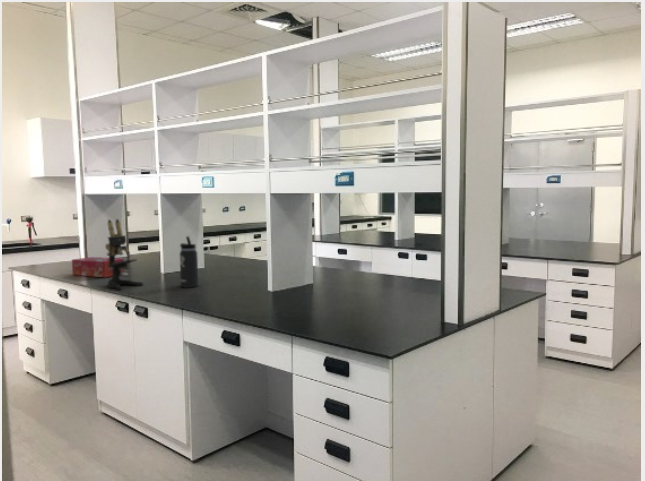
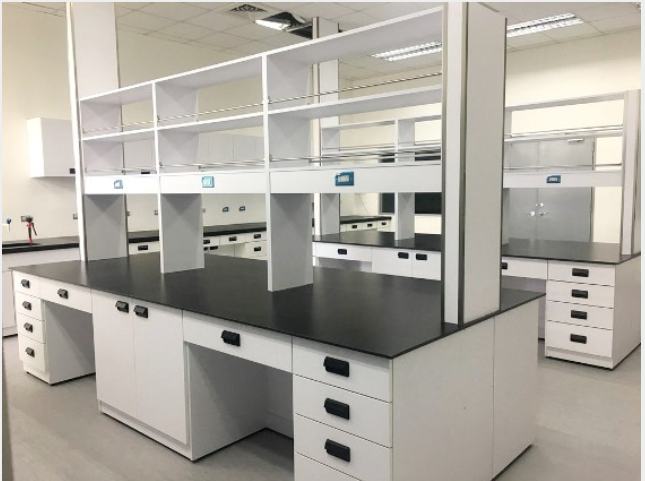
- thermos bottle [179,235,199,288]
- tissue box [71,256,125,278]
- microscope [104,218,144,291]
